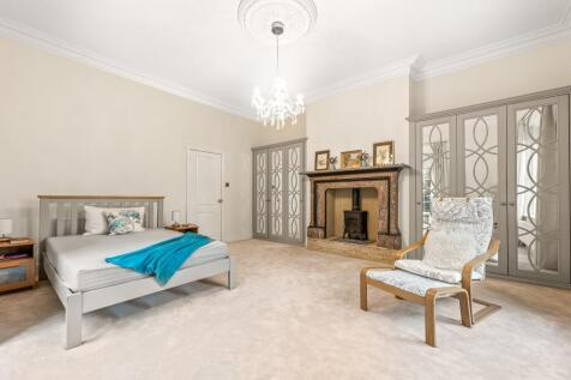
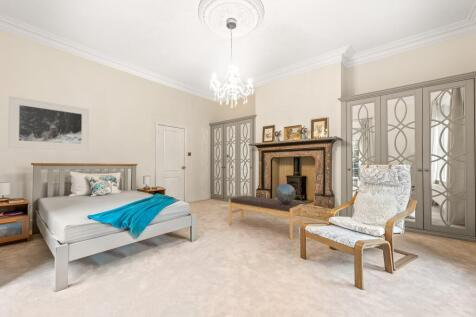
+ bench [228,194,304,241]
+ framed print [7,95,90,151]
+ decorative globe [275,183,297,203]
